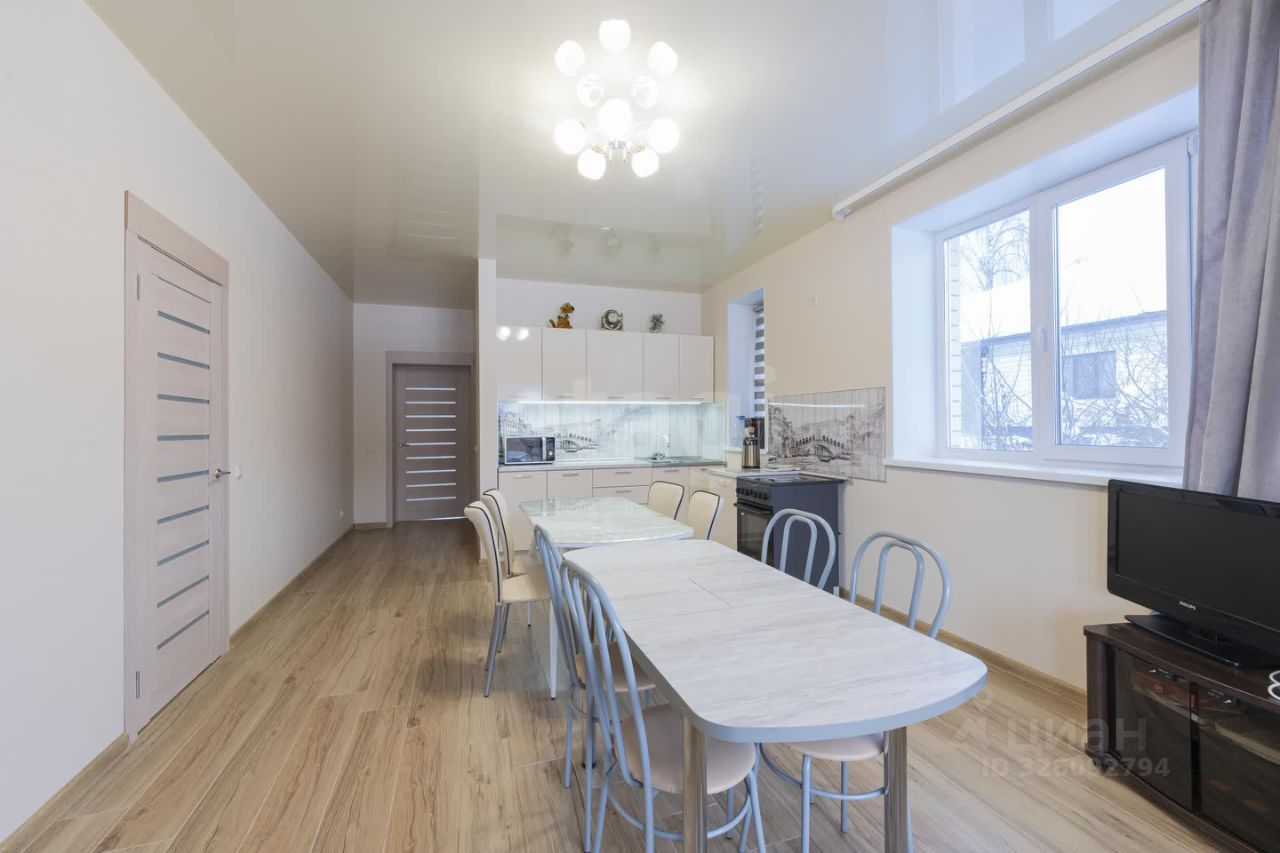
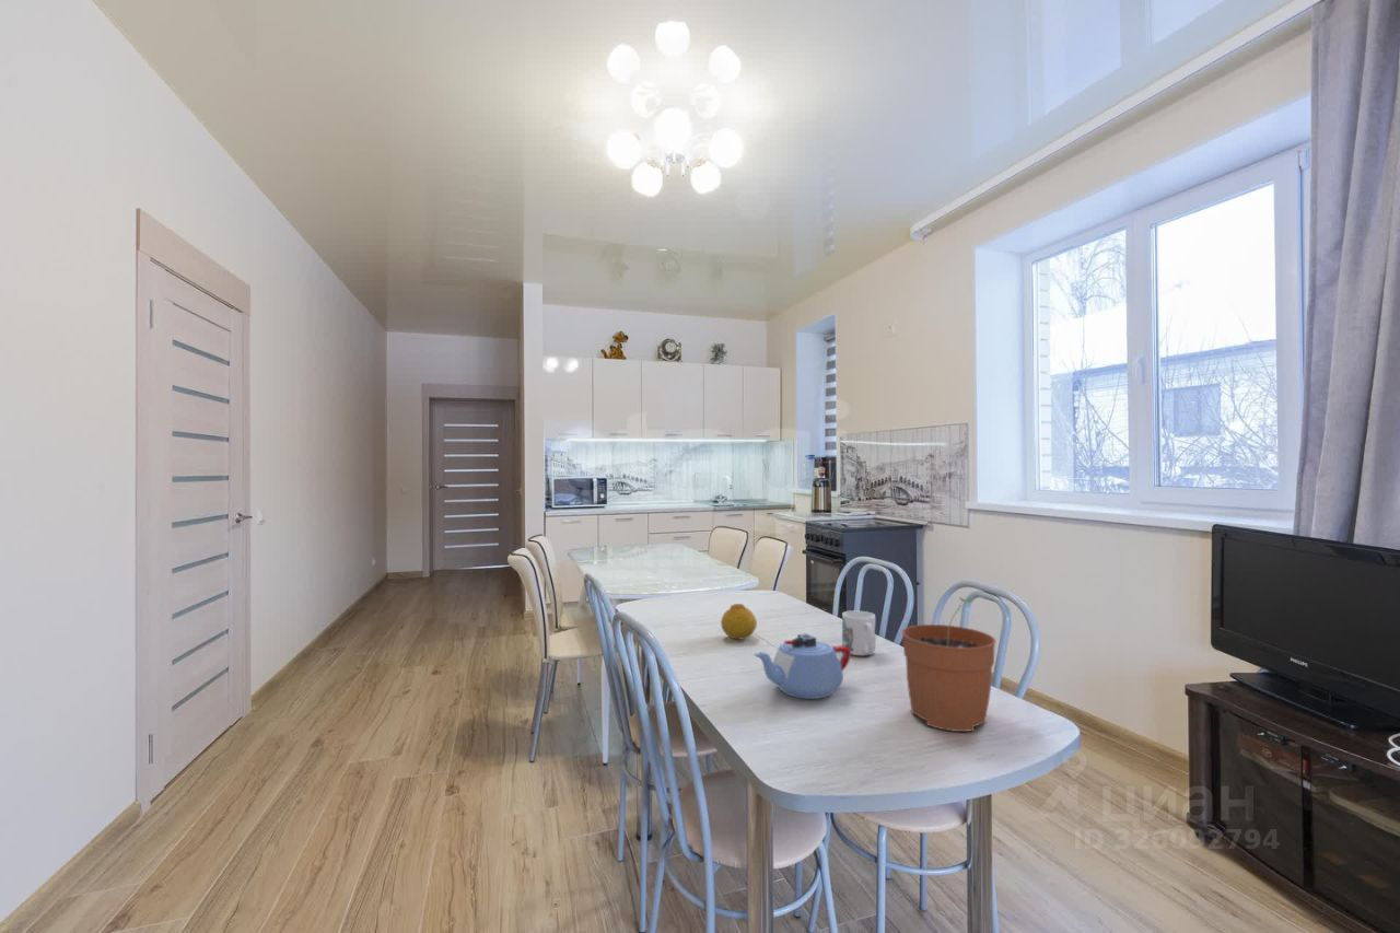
+ plant pot [901,596,998,733]
+ fruit [720,603,758,640]
+ mug [841,610,876,656]
+ teapot [754,632,852,700]
